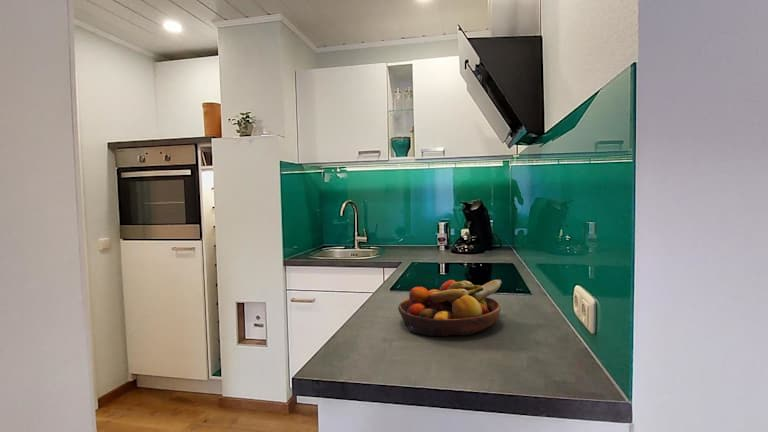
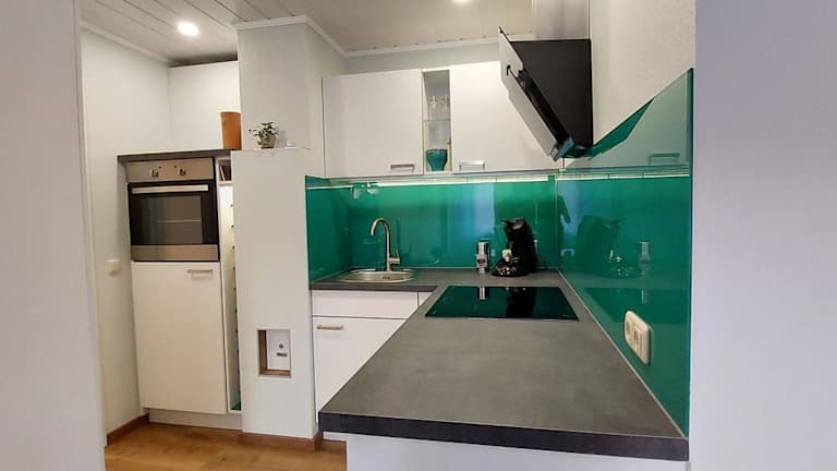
- fruit bowl [397,279,503,337]
